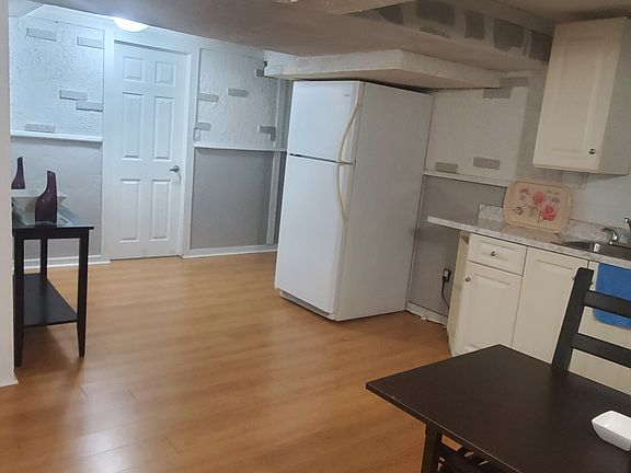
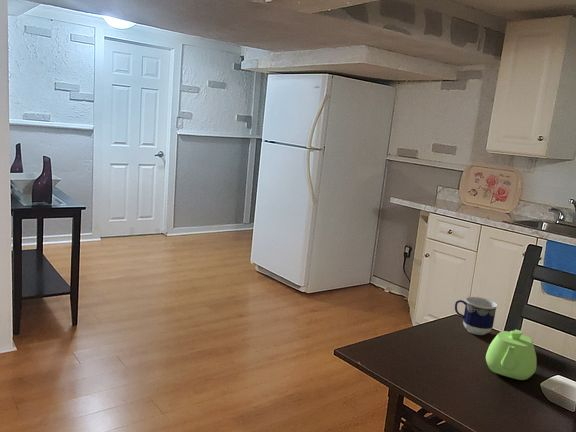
+ teapot [485,329,538,381]
+ cup [454,296,499,336]
